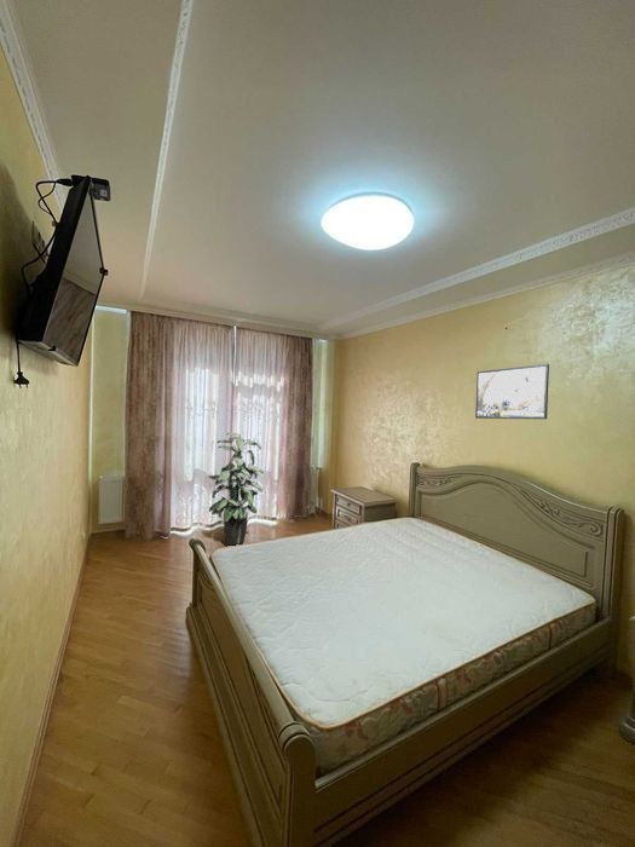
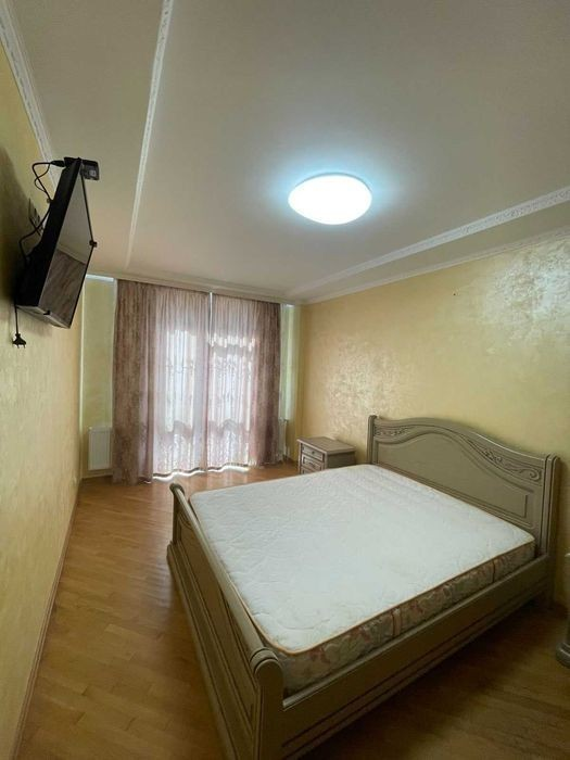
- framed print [474,363,550,420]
- indoor plant [207,431,265,547]
